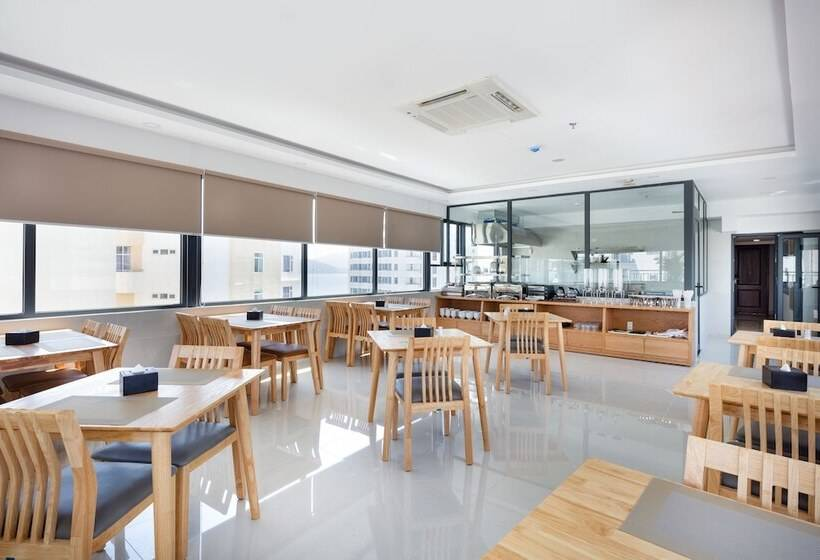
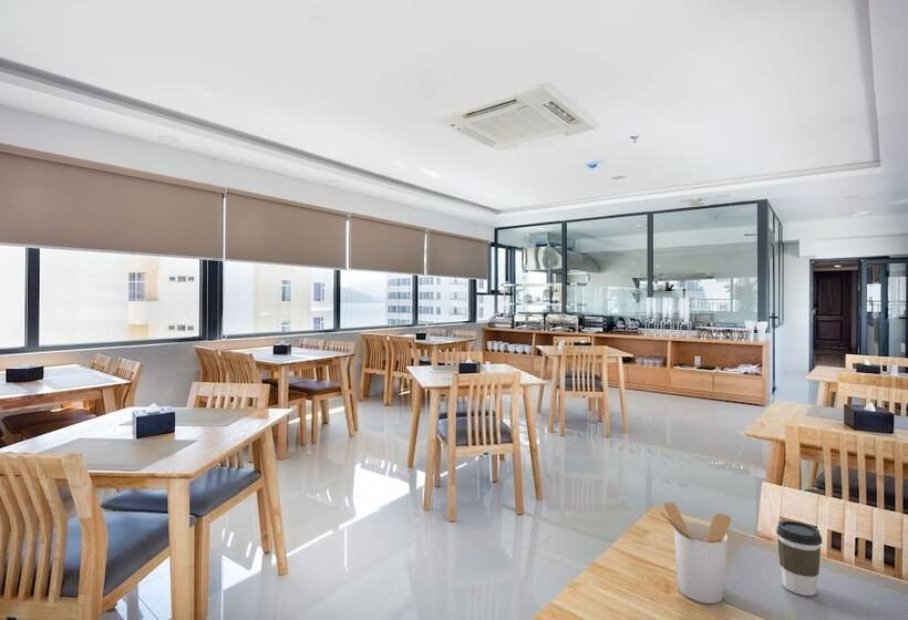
+ utensil holder [654,502,732,604]
+ coffee cup [775,519,823,597]
